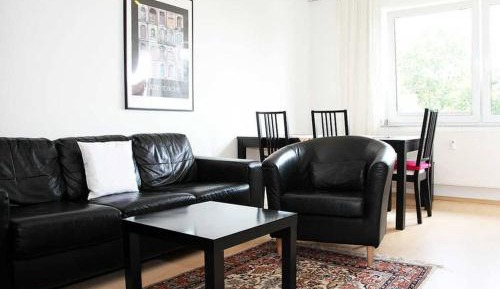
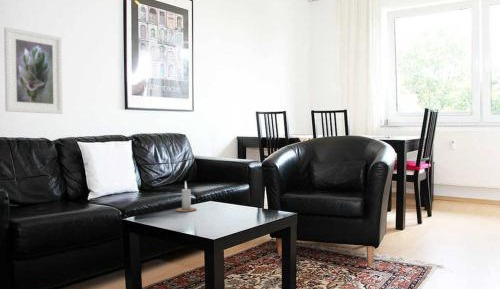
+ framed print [3,26,64,115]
+ candle [175,180,198,212]
